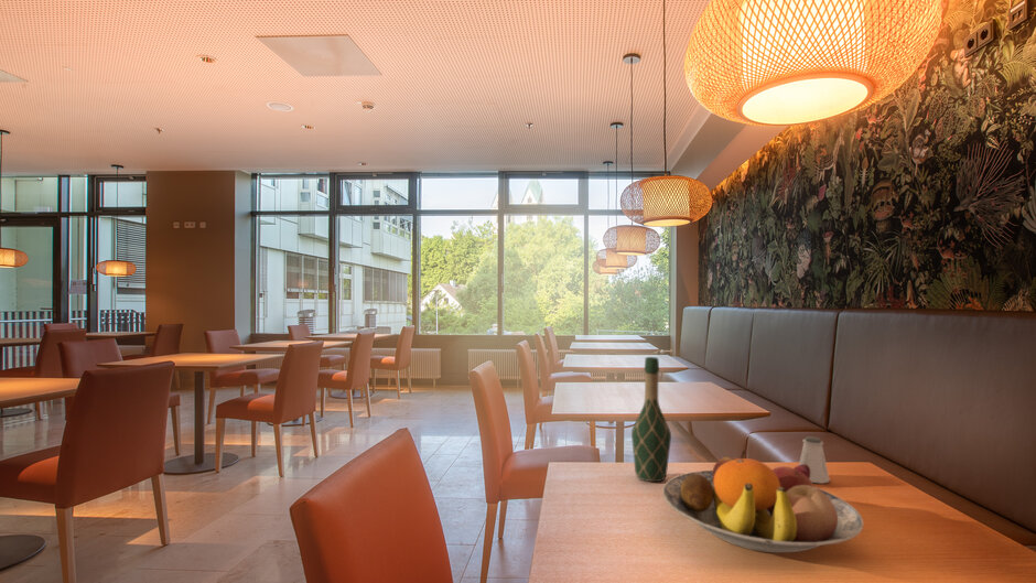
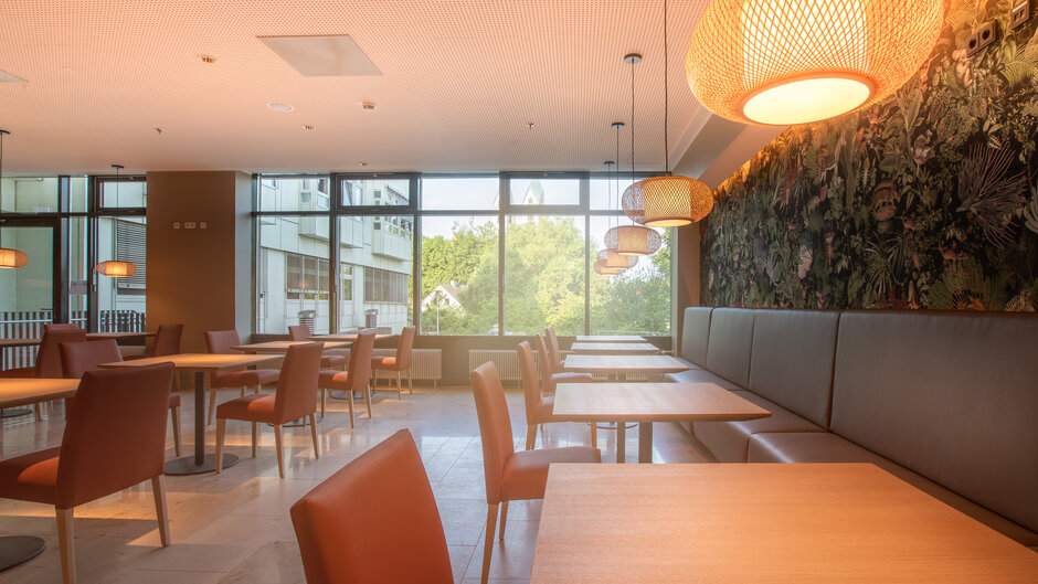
- fruit bowl [661,450,864,554]
- saltshaker [798,435,831,485]
- wine bottle [630,356,672,483]
